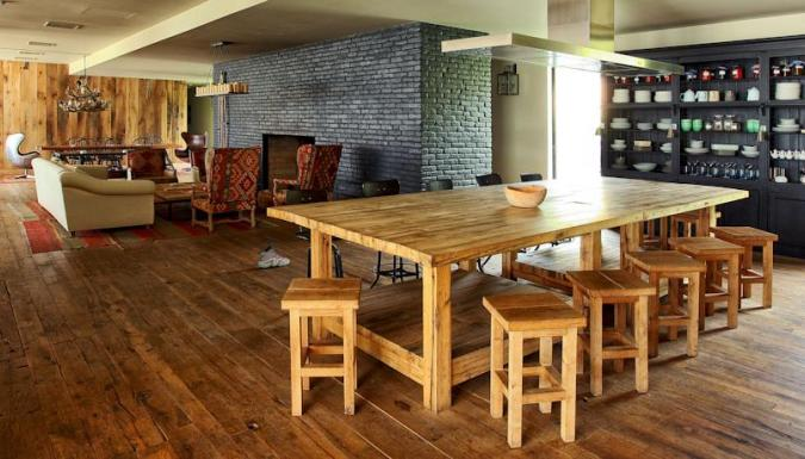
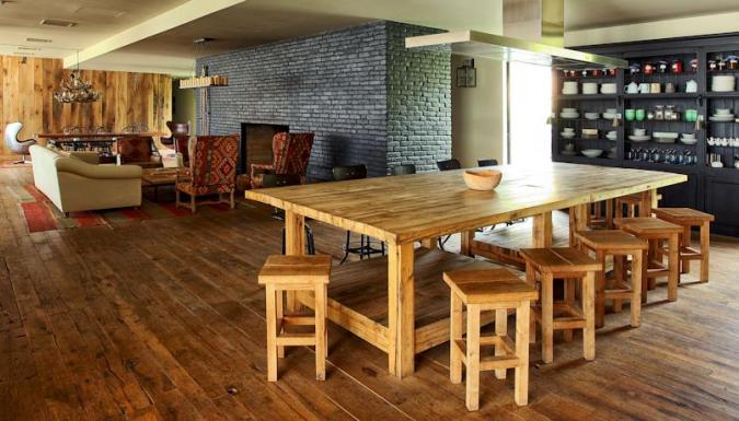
- sneaker [258,241,291,268]
